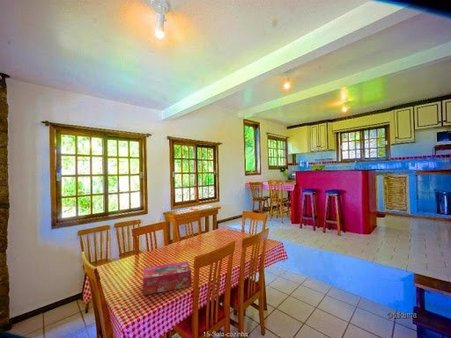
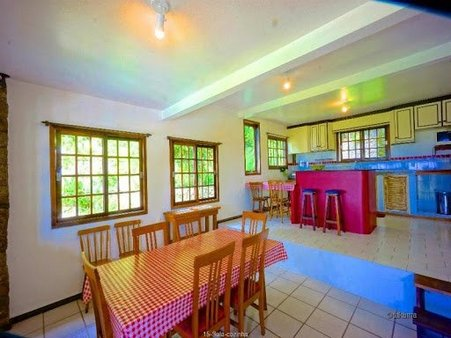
- tissue box [142,260,192,296]
